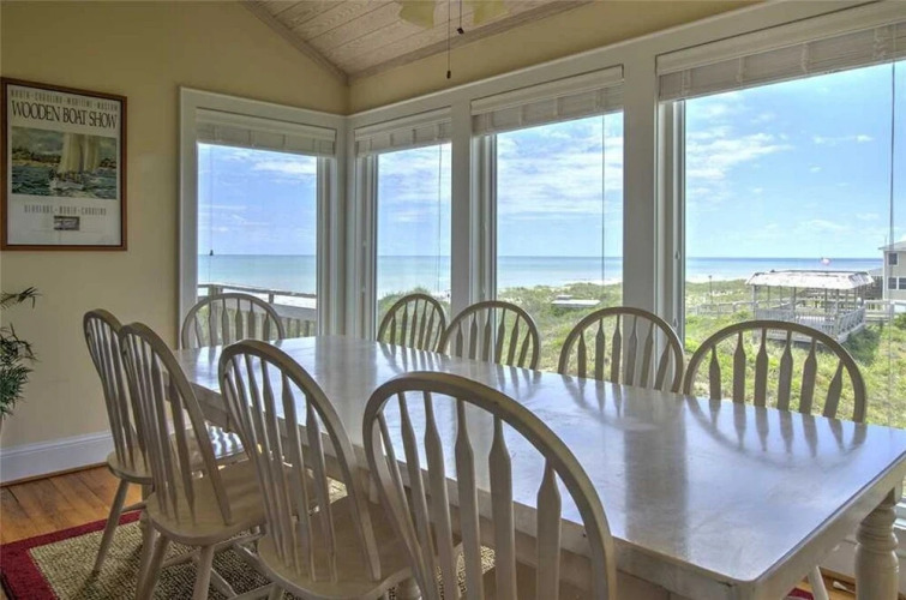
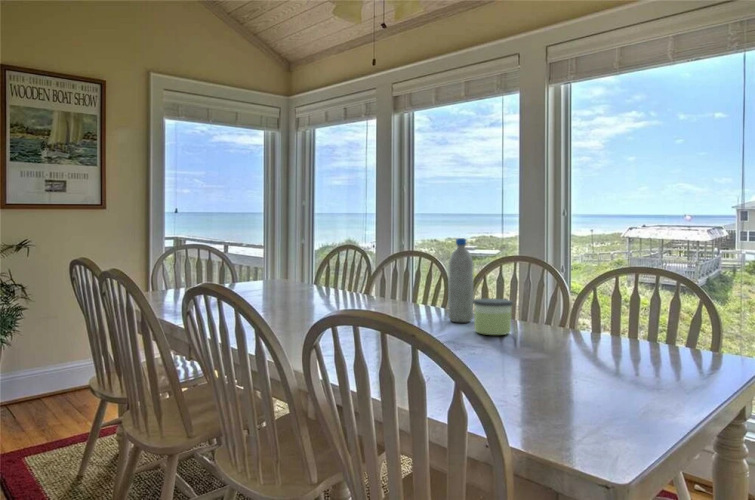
+ water bottle [447,237,474,323]
+ candle [473,297,514,336]
